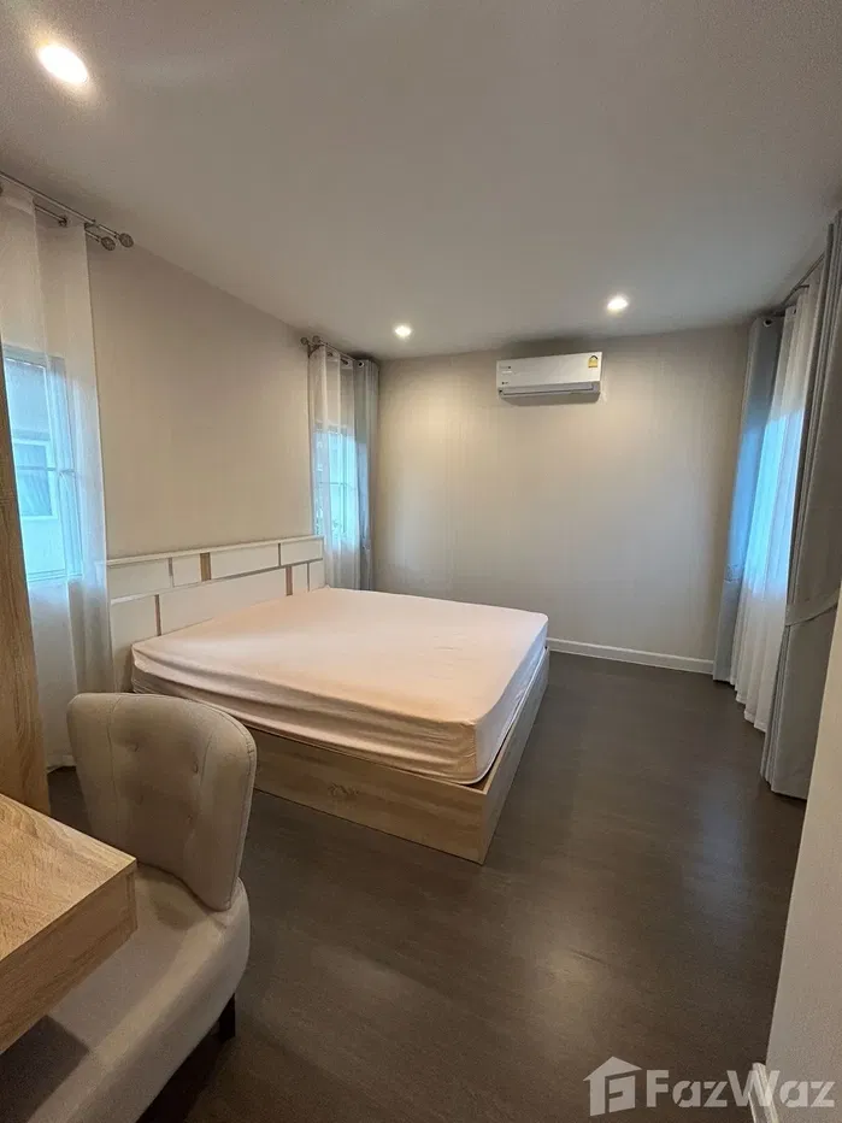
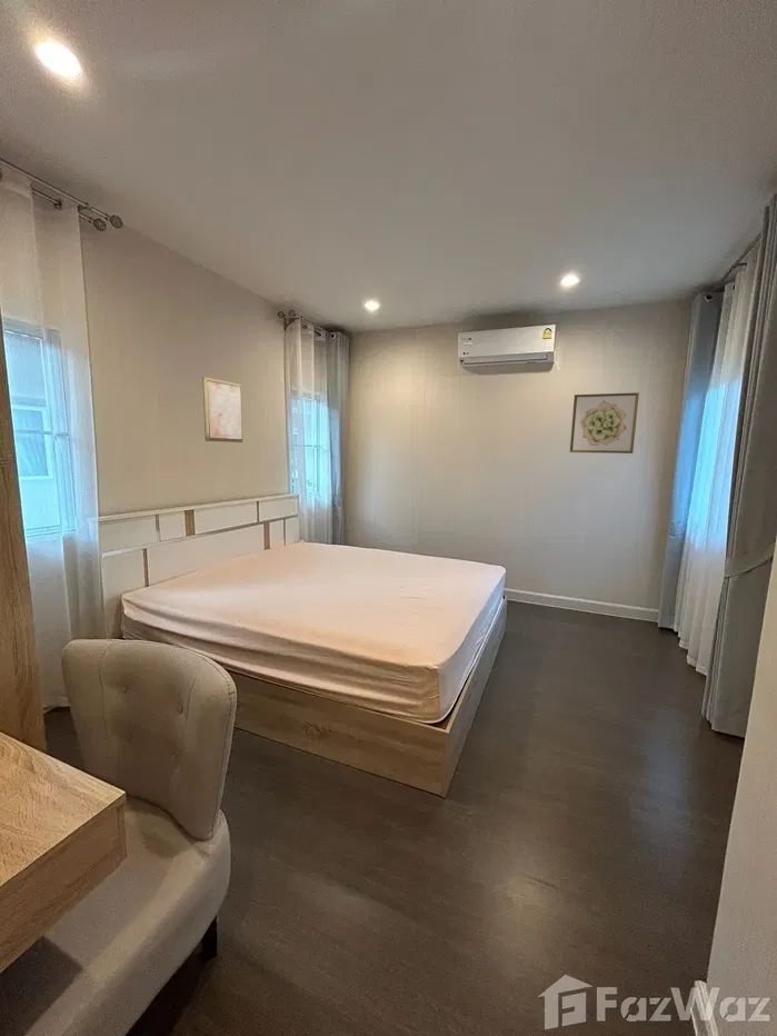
+ wall art [569,391,640,455]
+ wall art [201,376,243,444]
